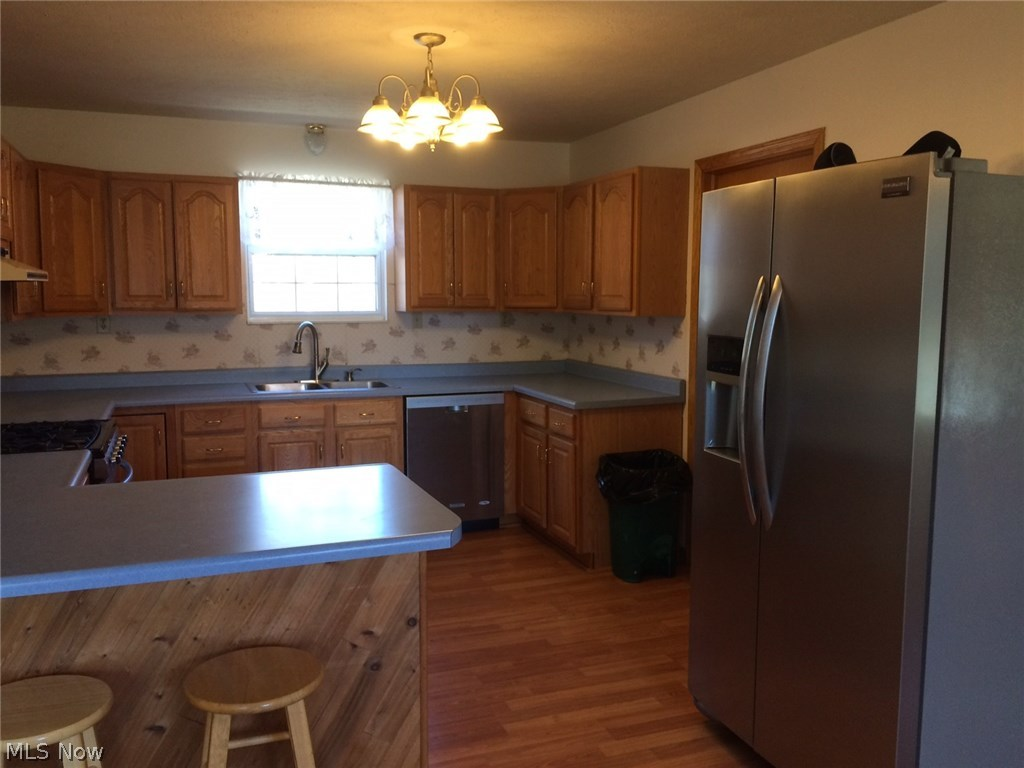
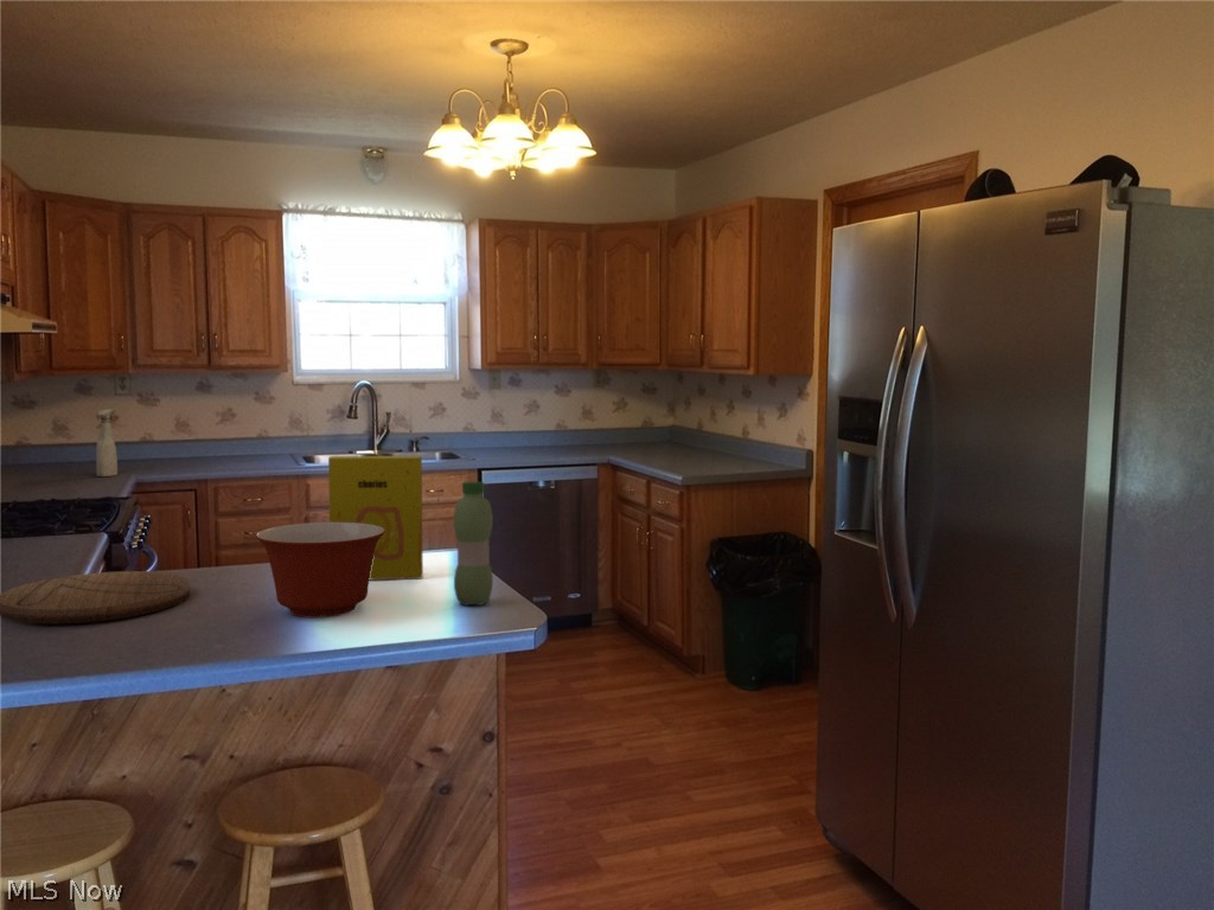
+ mixing bowl [255,521,385,619]
+ cutting board [0,570,191,624]
+ water bottle [453,480,494,607]
+ spray bottle [95,408,119,478]
+ cereal box [327,455,424,581]
